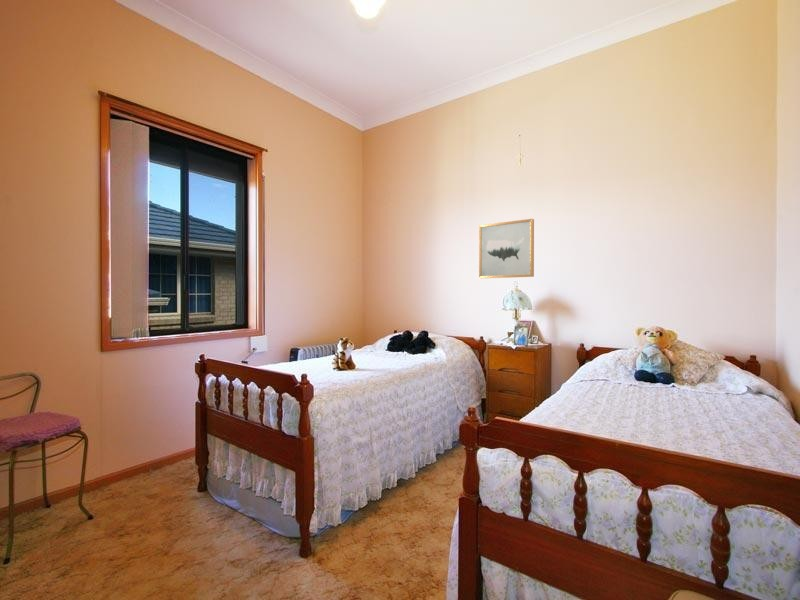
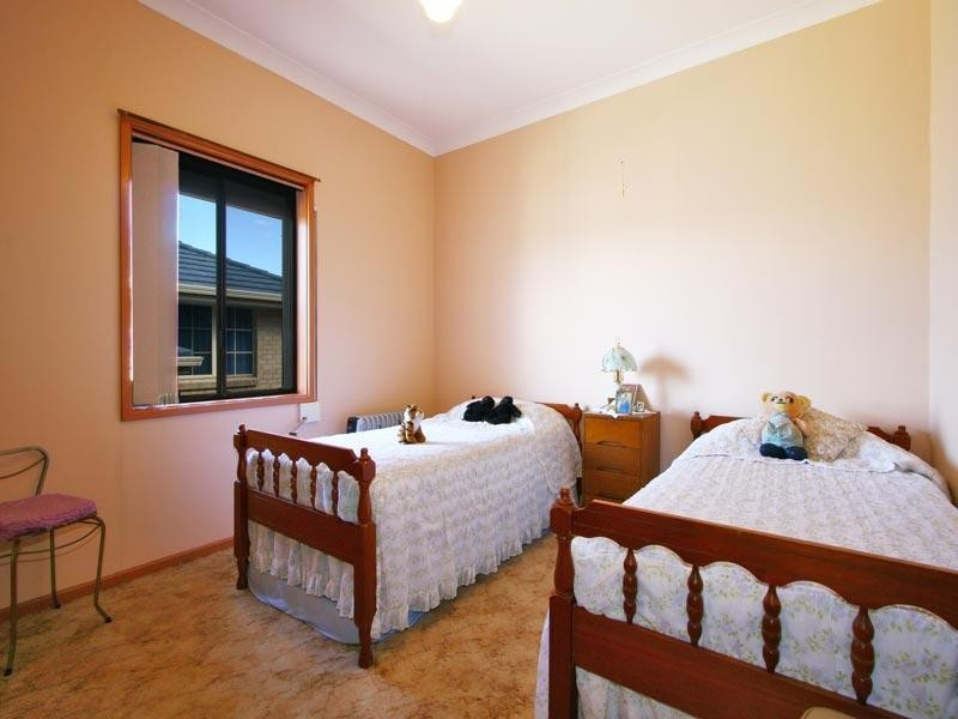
- wall art [478,218,535,279]
